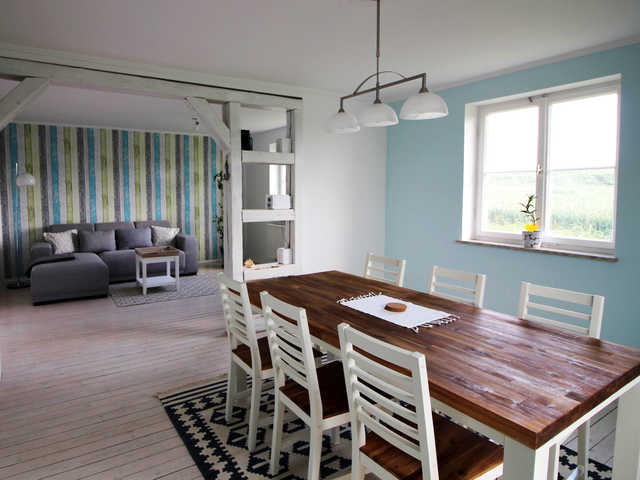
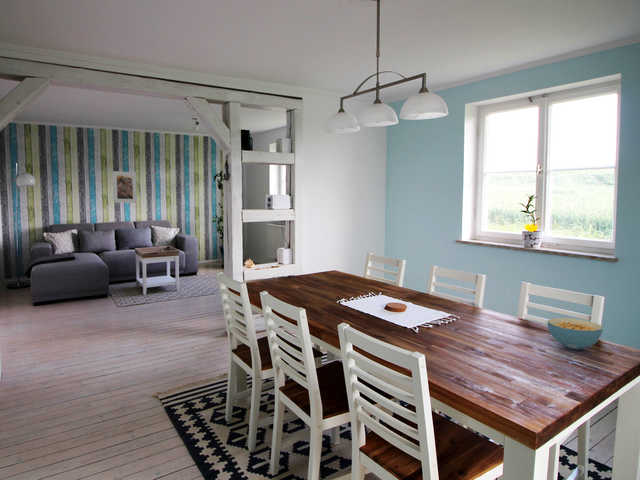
+ cereal bowl [546,317,604,351]
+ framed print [111,170,138,204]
